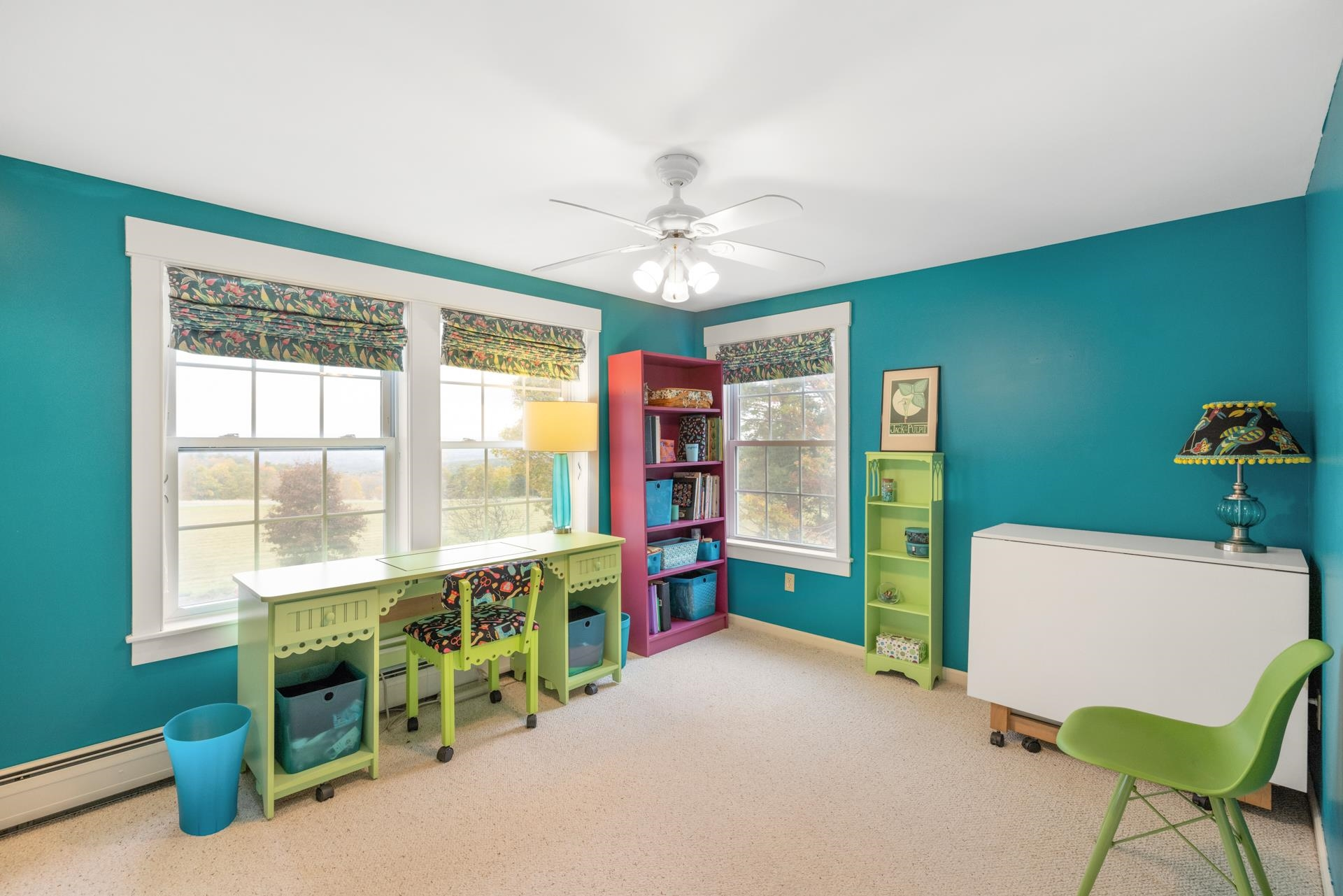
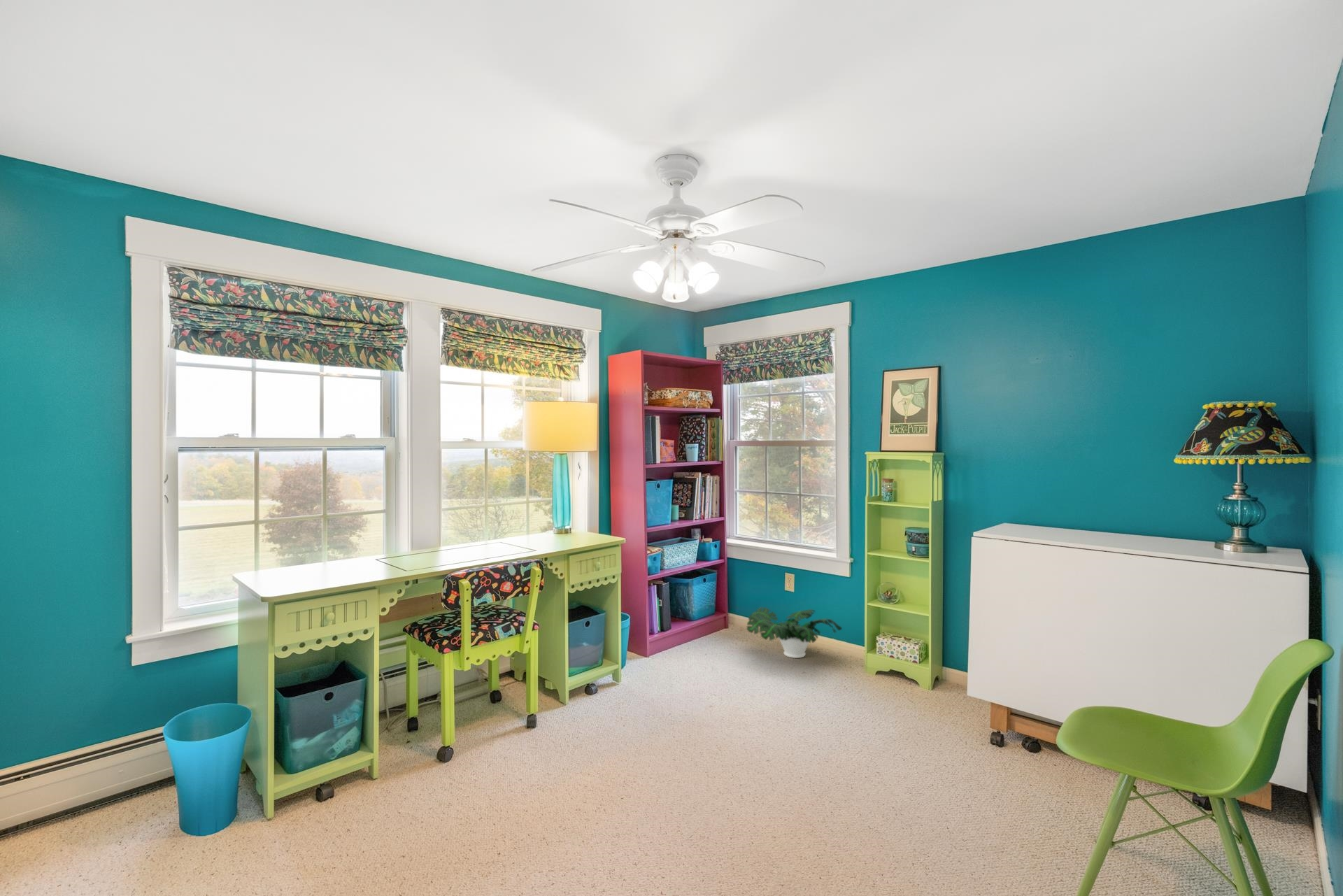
+ potted plant [746,606,843,659]
